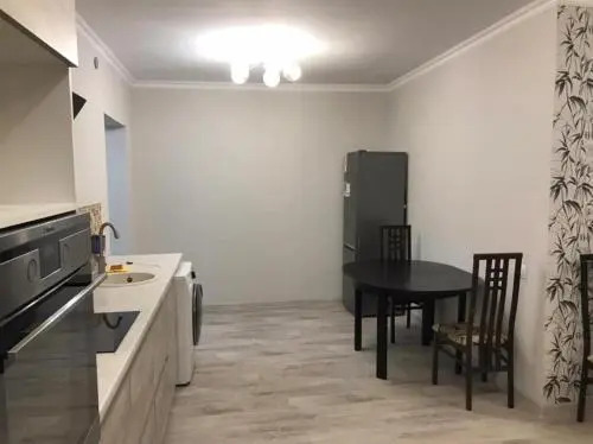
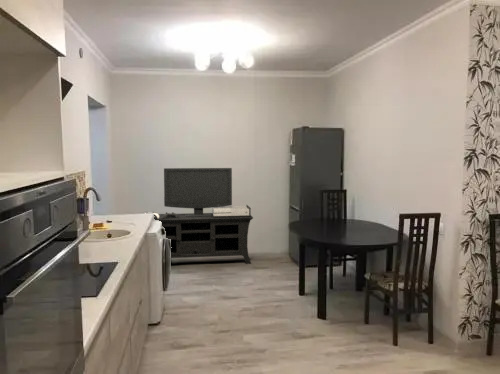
+ media console [144,167,254,265]
